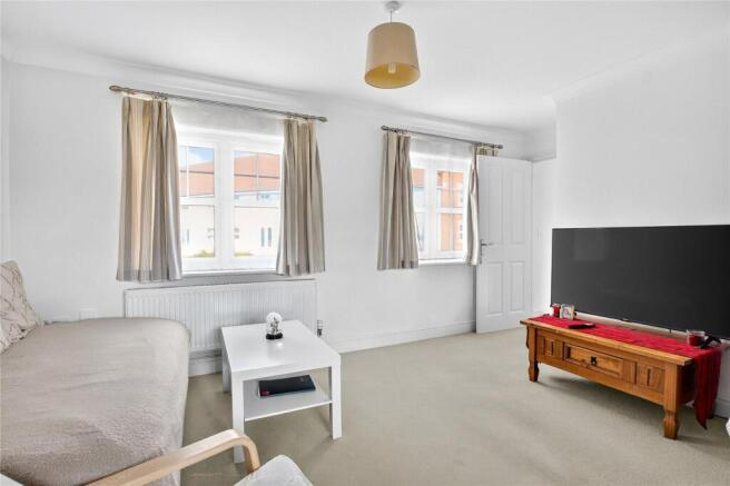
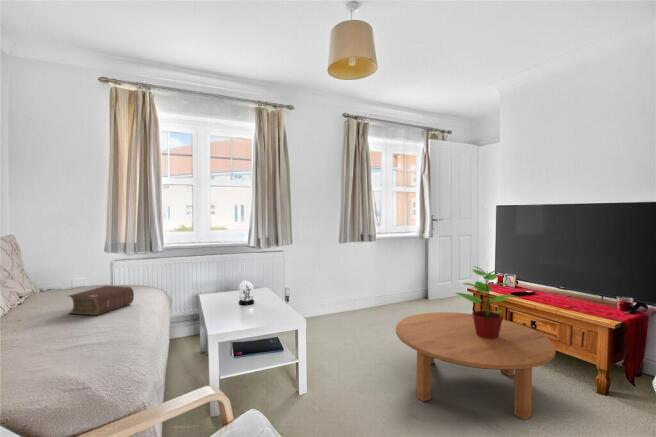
+ coffee table [395,311,556,421]
+ bible [67,285,135,317]
+ potted plant [454,262,519,339]
